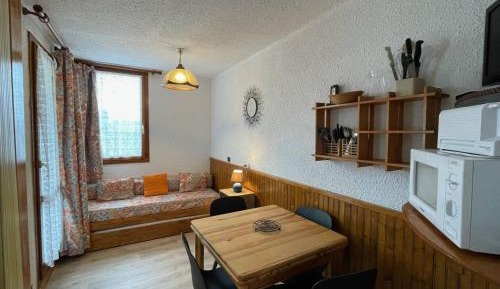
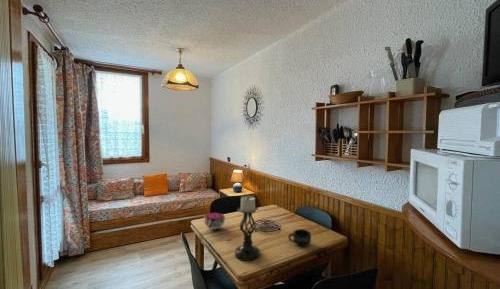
+ candle holder [234,194,261,262]
+ mug [287,228,312,248]
+ decorative bowl [203,212,226,230]
